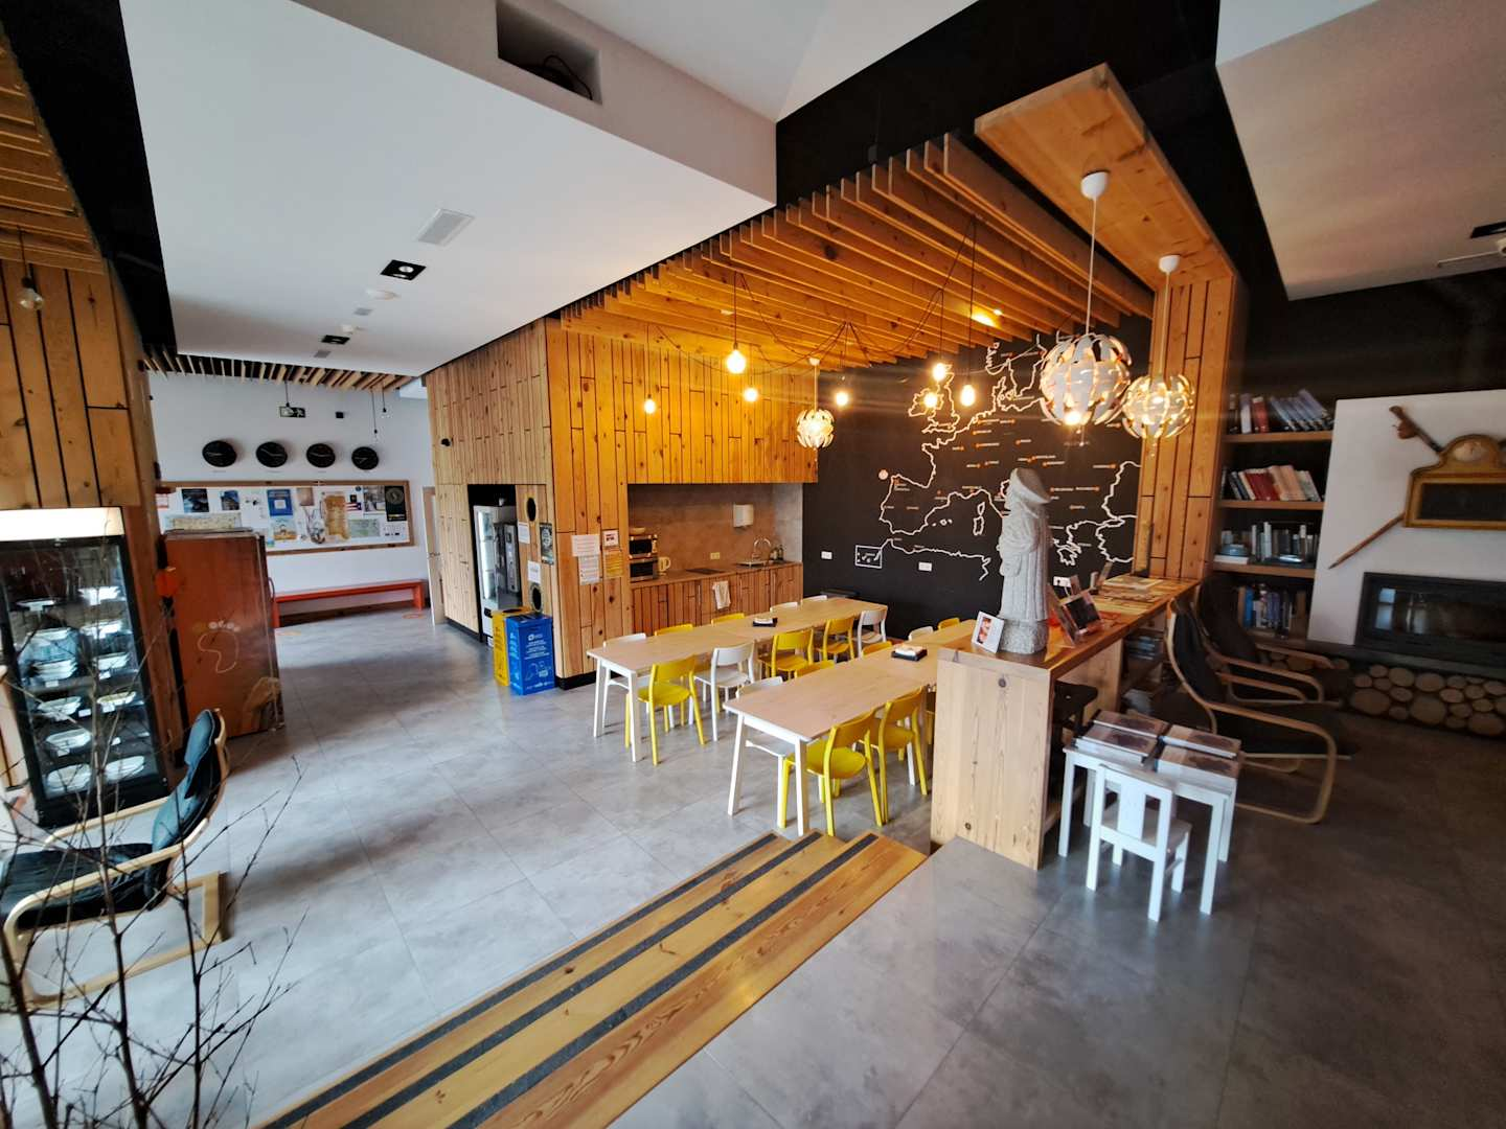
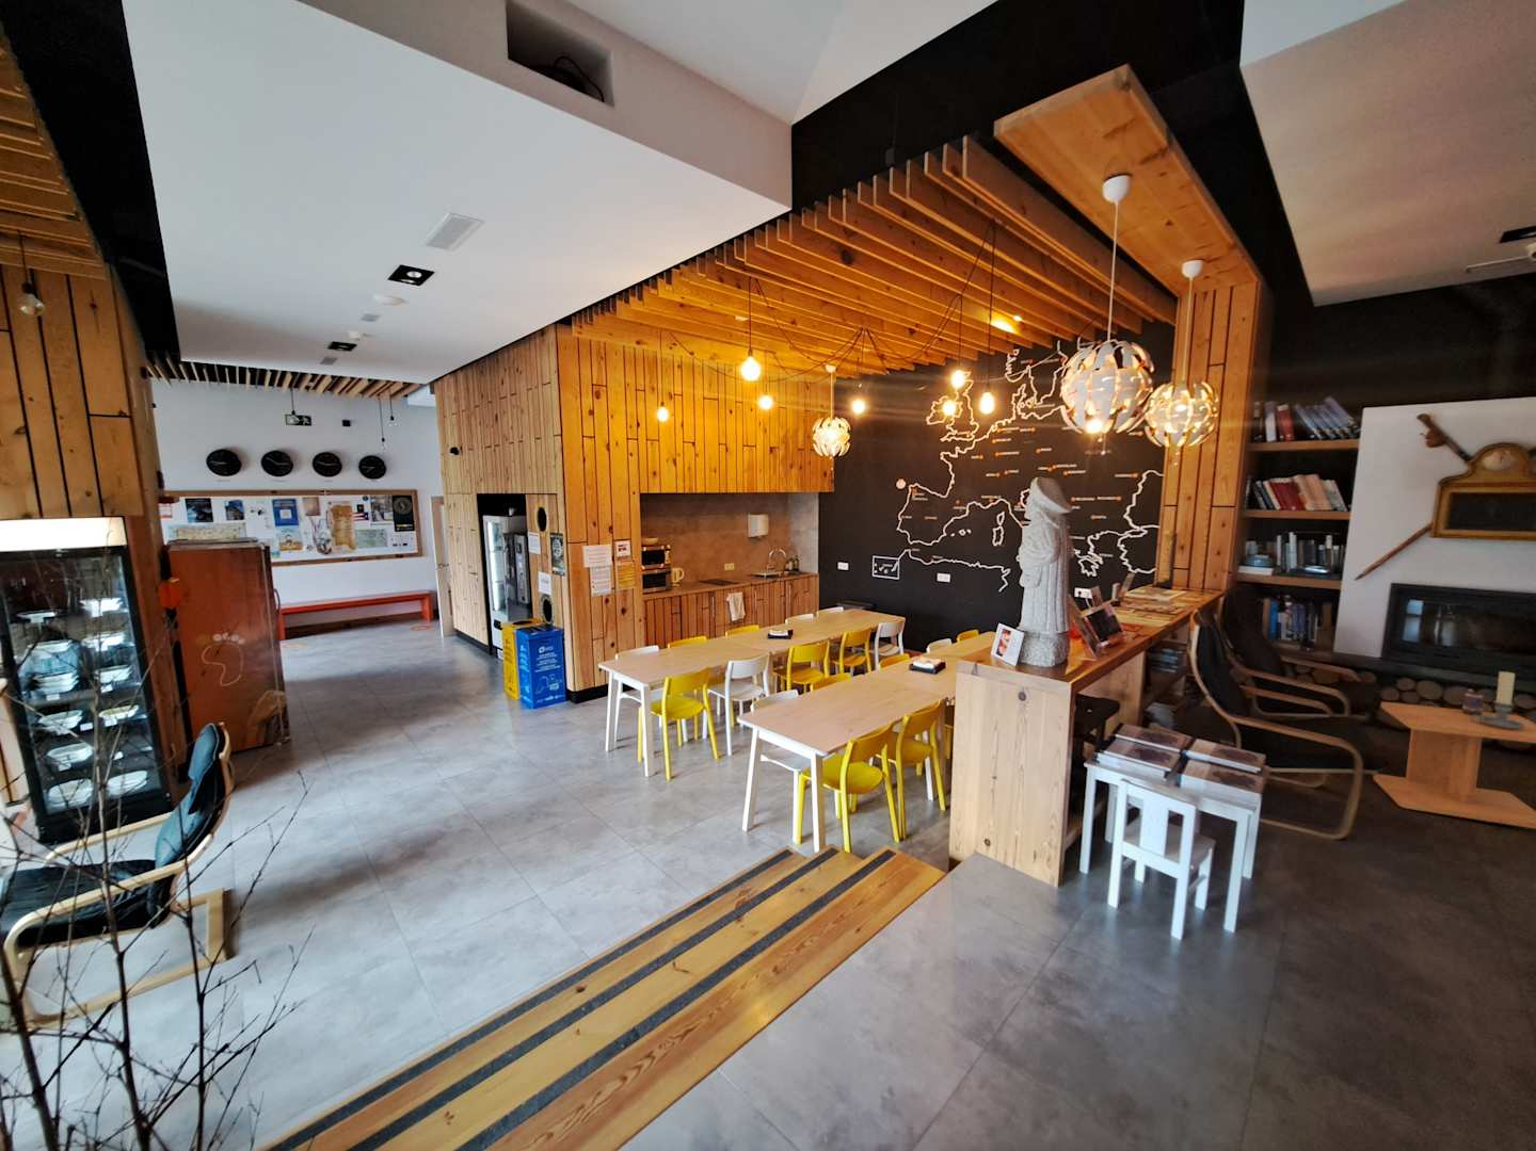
+ side table [1372,701,1536,831]
+ candle holder [1469,670,1524,729]
+ mug [1461,688,1485,716]
